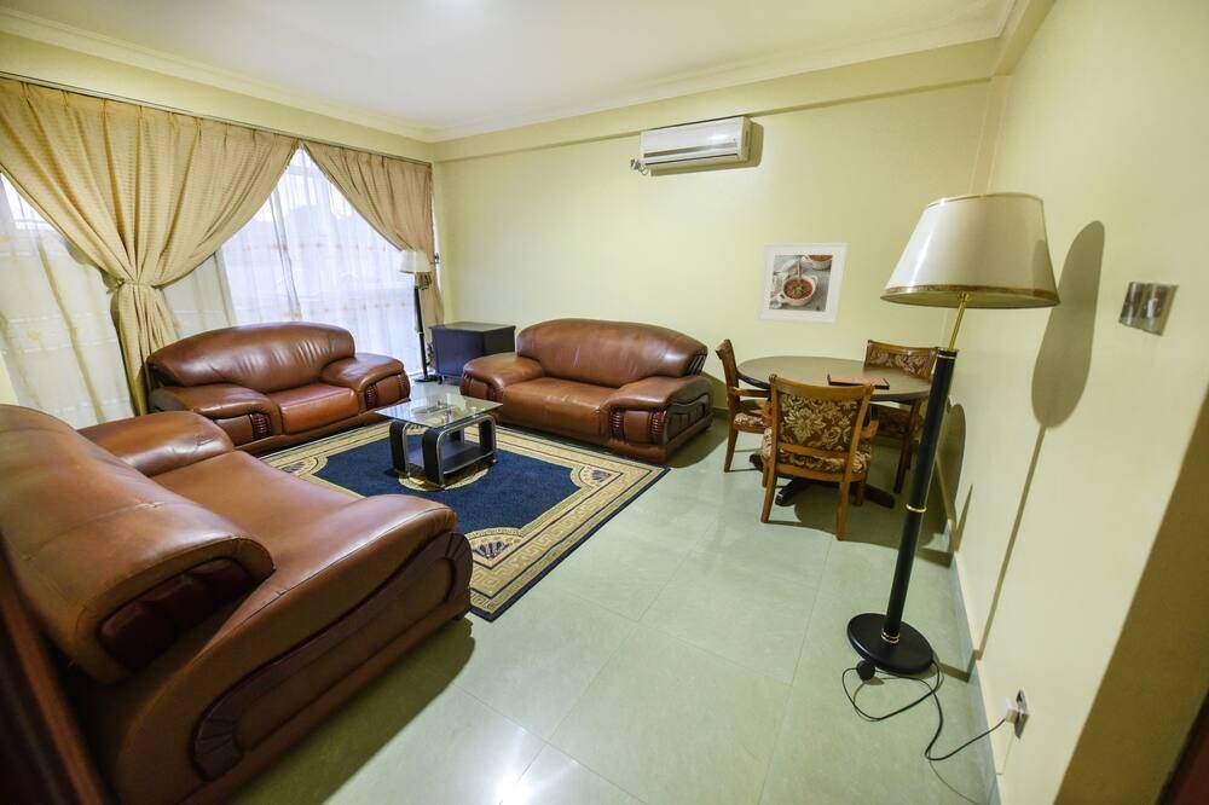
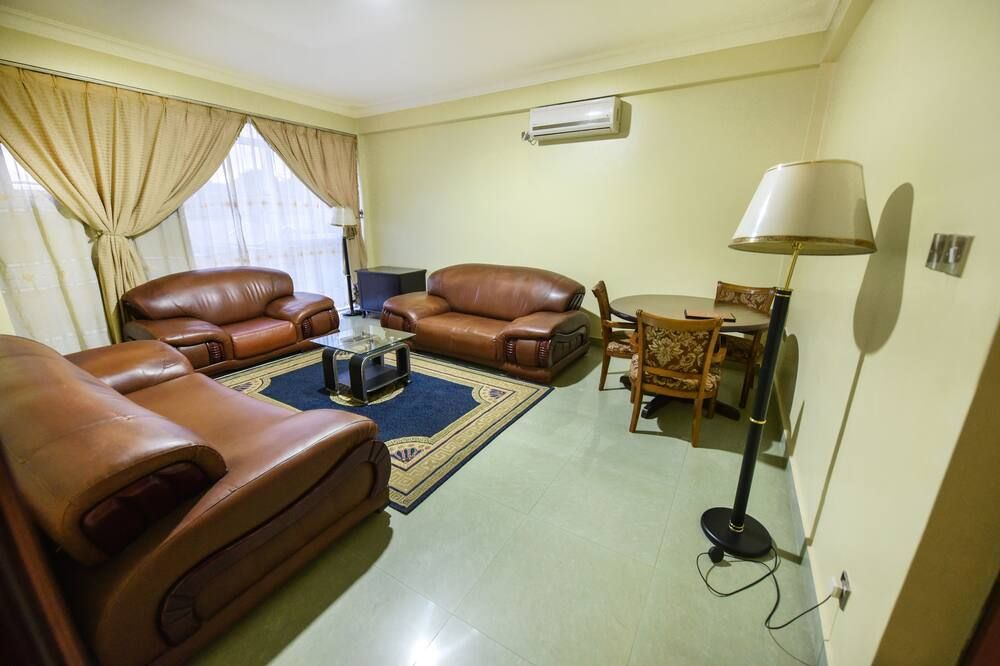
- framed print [756,241,850,325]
